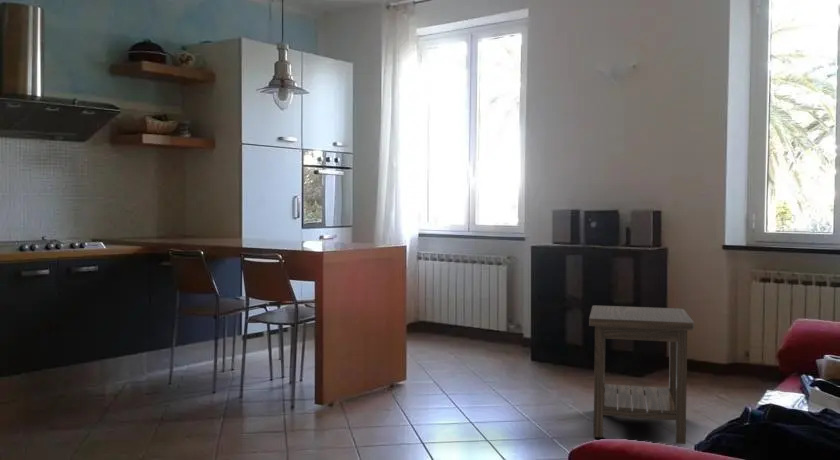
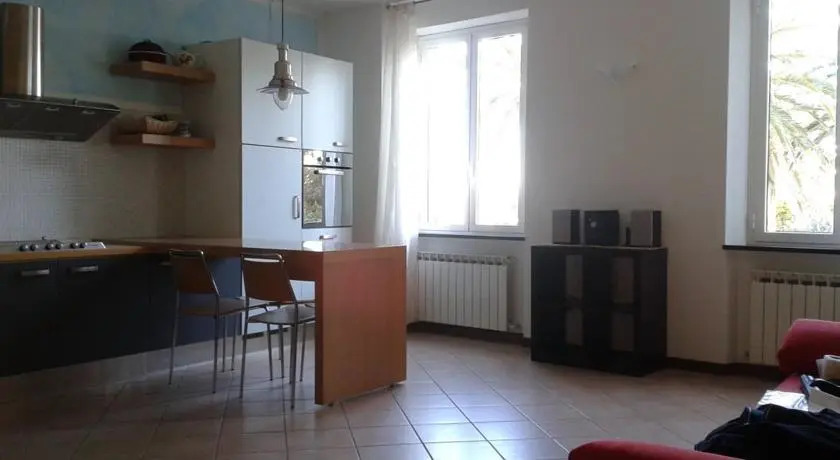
- side table [588,305,695,445]
